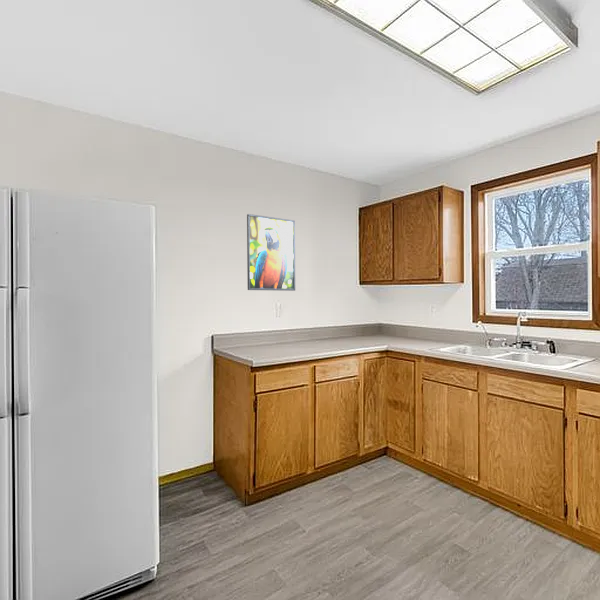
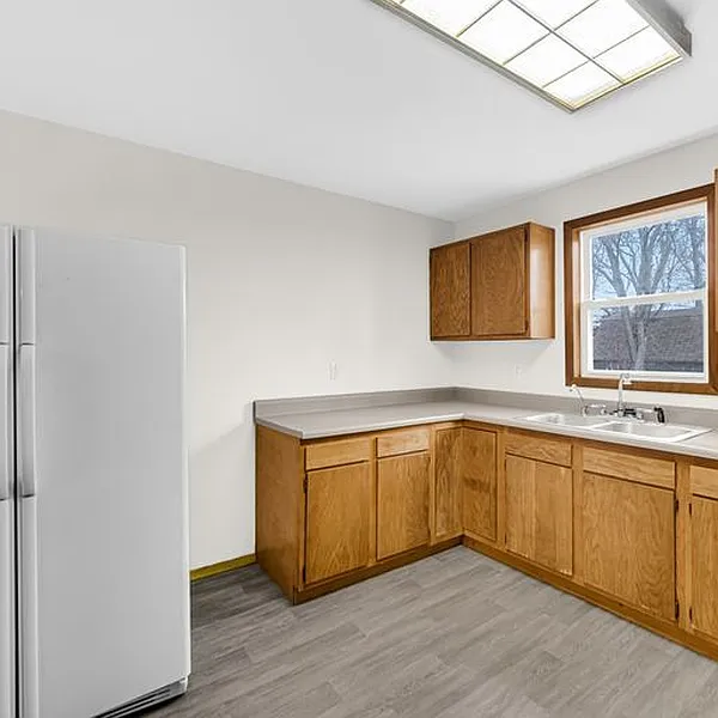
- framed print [246,213,296,292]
